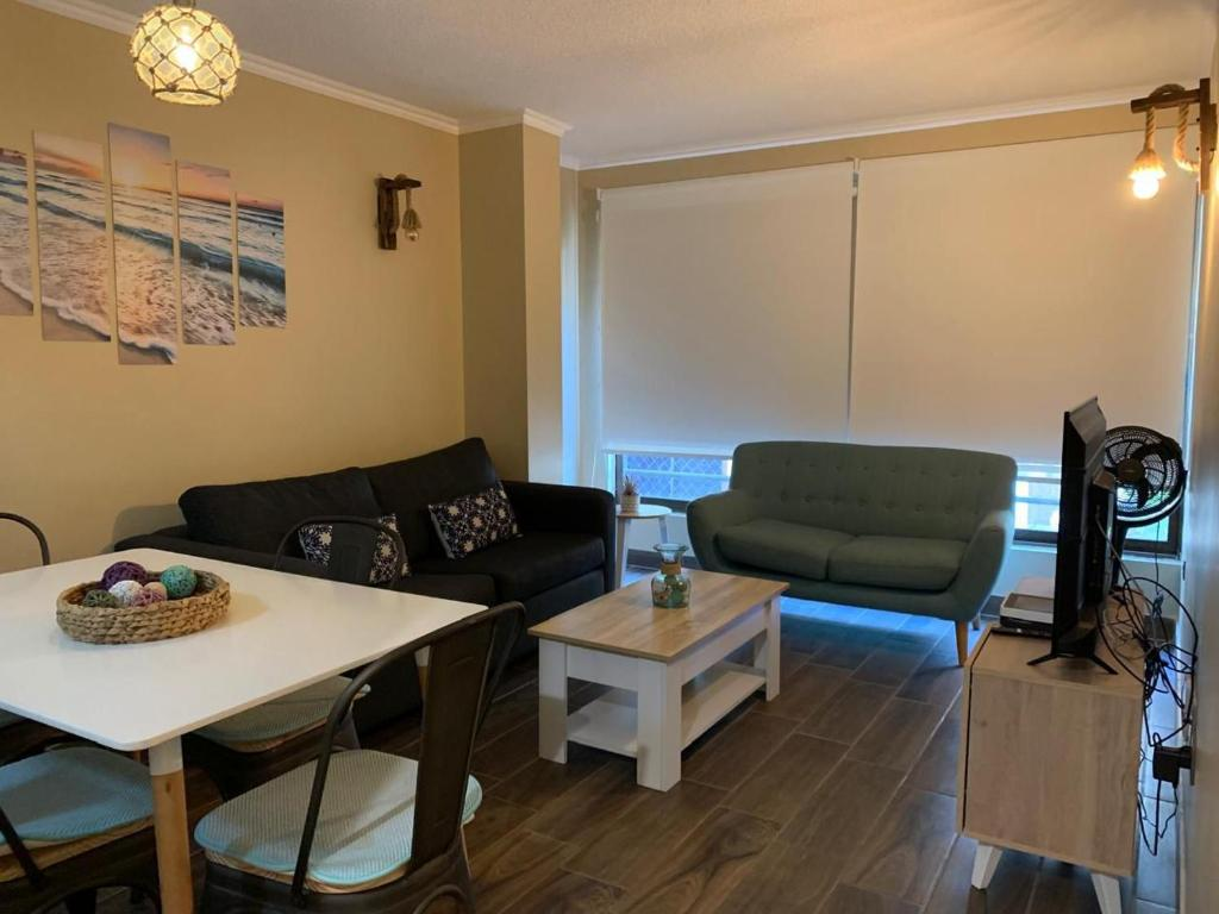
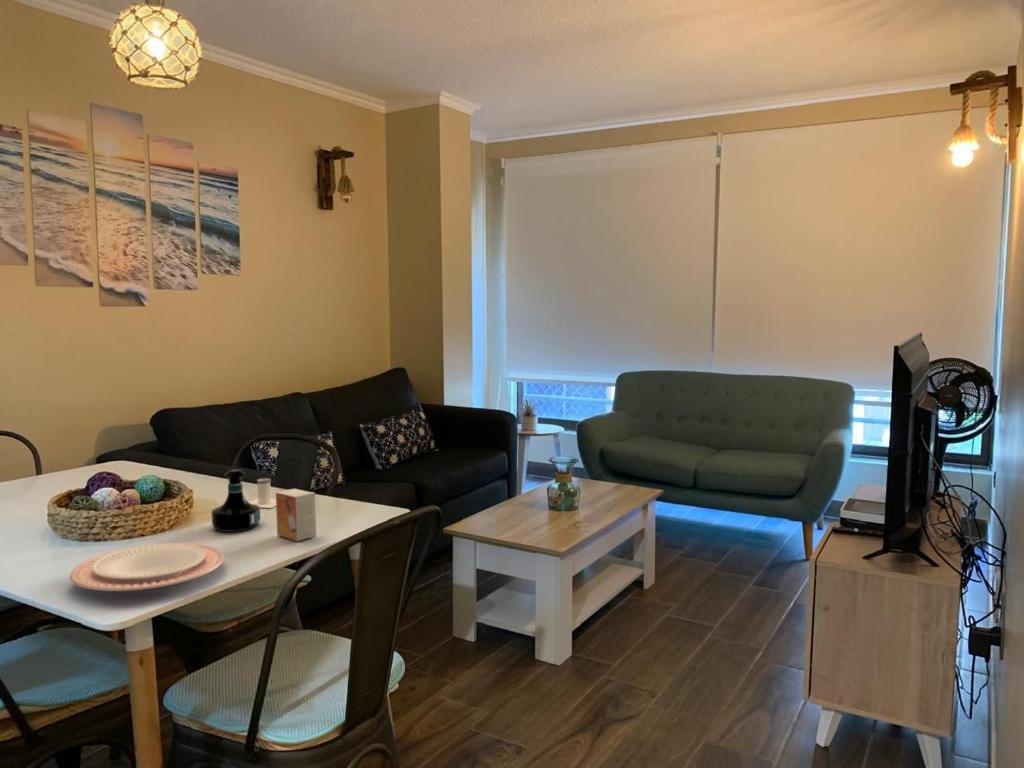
+ salt shaker [249,477,276,509]
+ small box [275,488,317,542]
+ tequila bottle [211,468,261,533]
+ plate [69,542,225,592]
